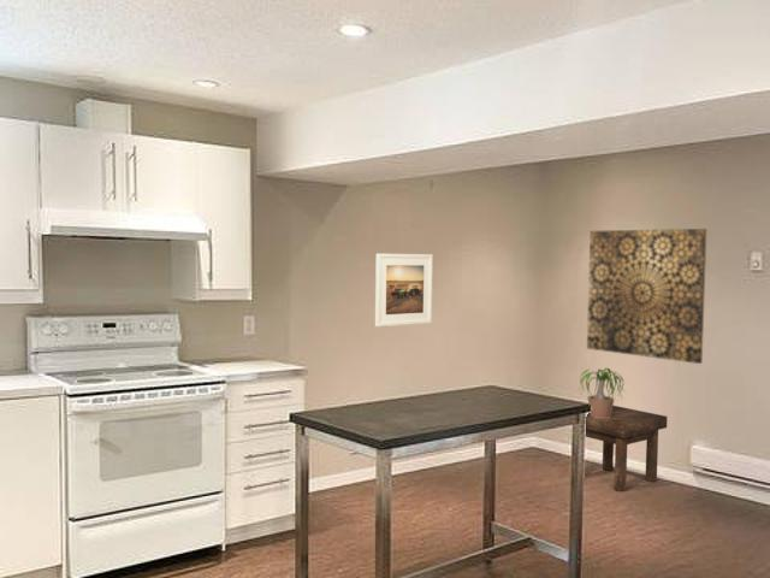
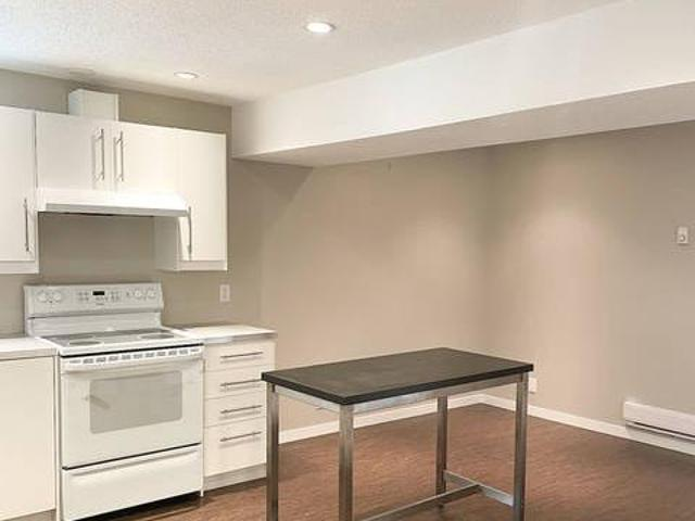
- potted plant [579,367,626,418]
- stool [585,405,669,493]
- wall art [586,228,709,365]
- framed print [374,253,434,328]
